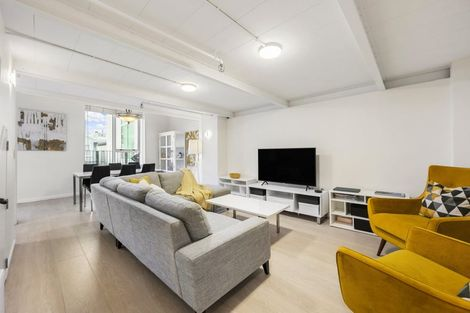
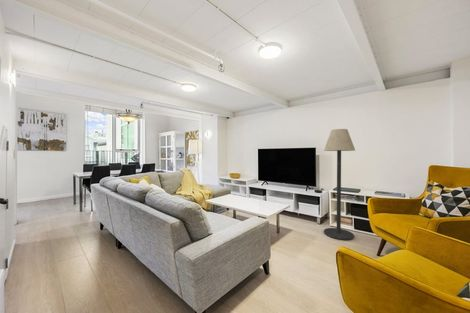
+ floor lamp [323,128,356,241]
